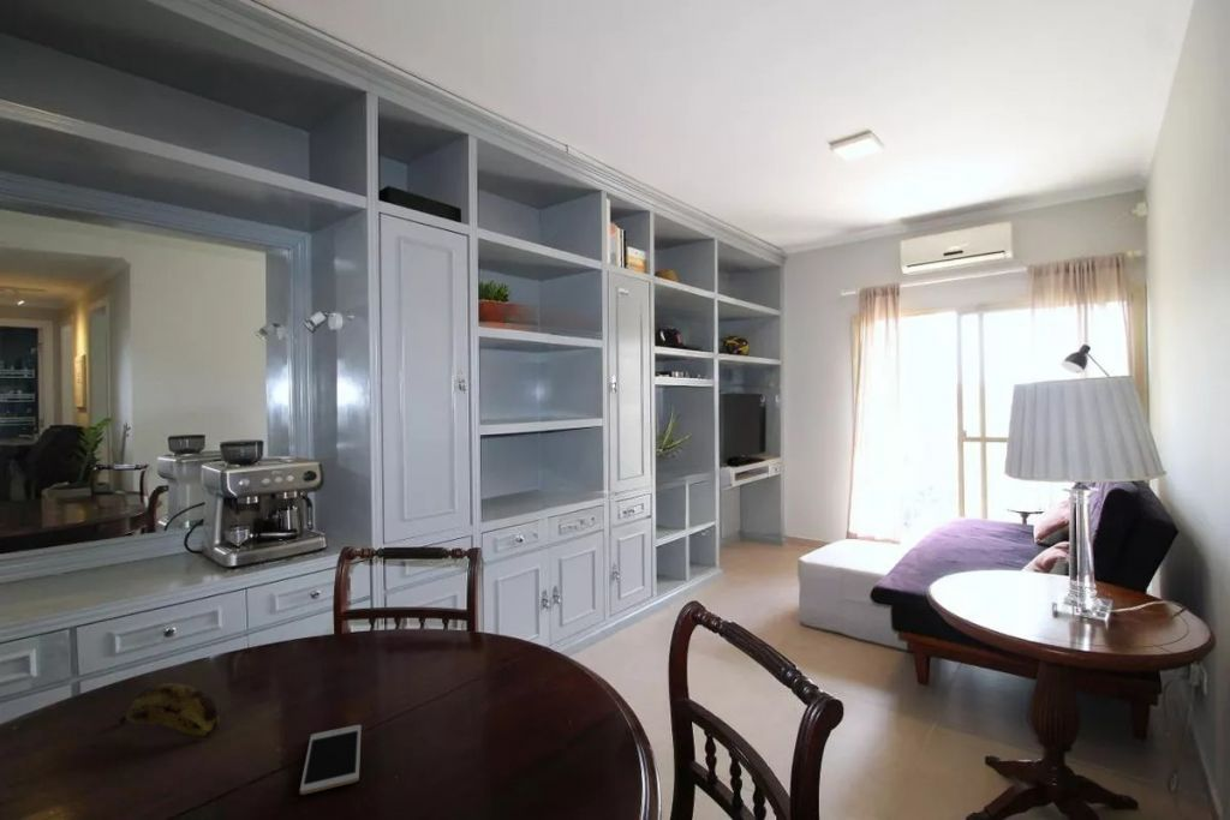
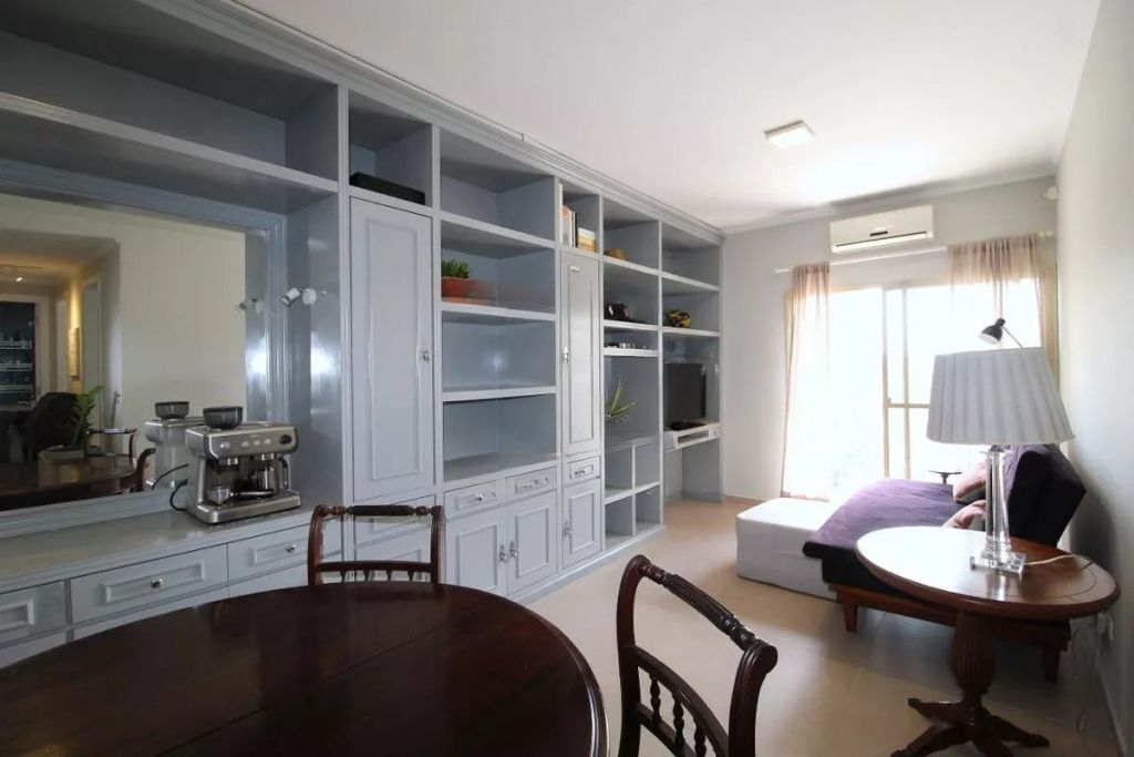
- banana [118,682,220,738]
- cell phone [299,724,363,796]
